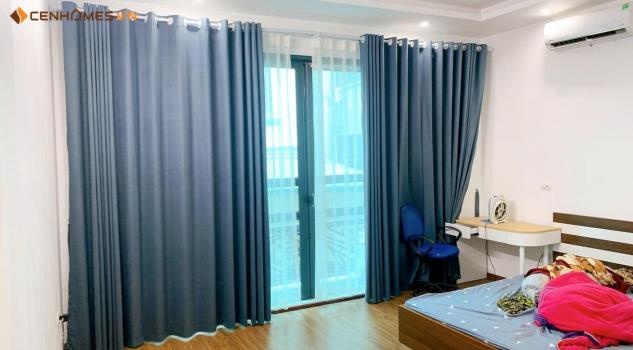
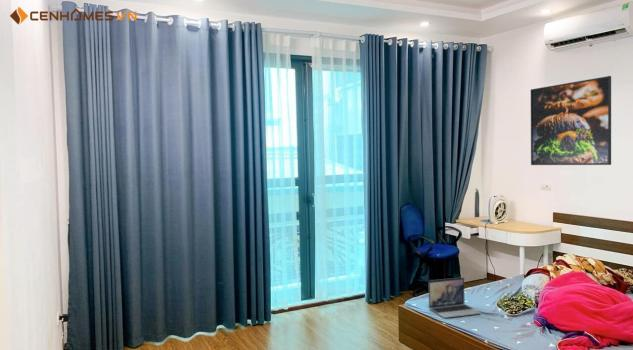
+ laptop [428,277,482,319]
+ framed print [530,75,612,166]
